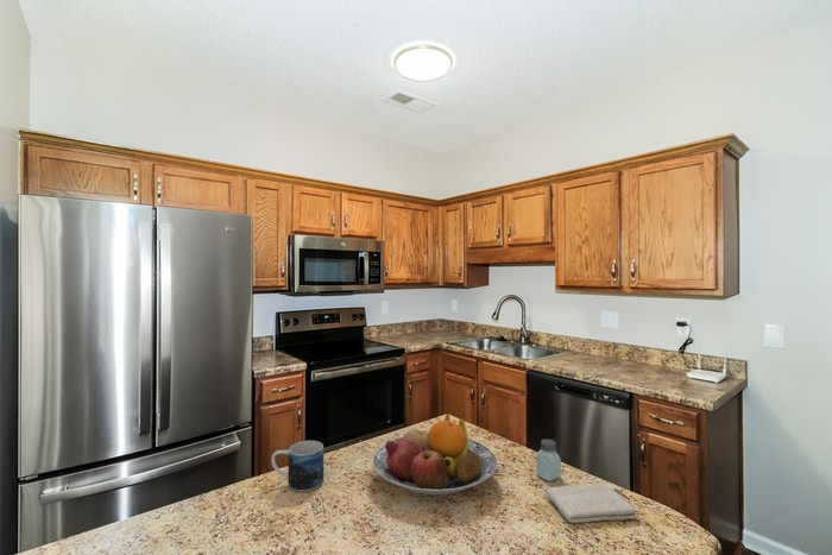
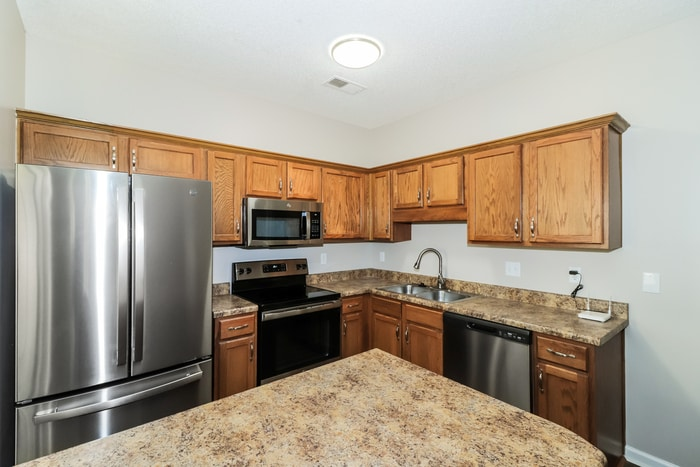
- fruit bowl [372,412,498,496]
- saltshaker [535,437,562,483]
- washcloth [544,483,637,524]
- mug [271,440,324,493]
